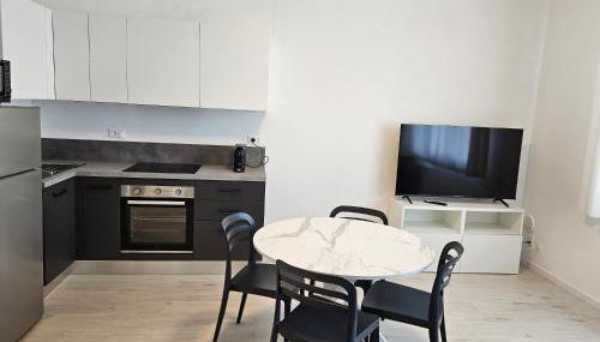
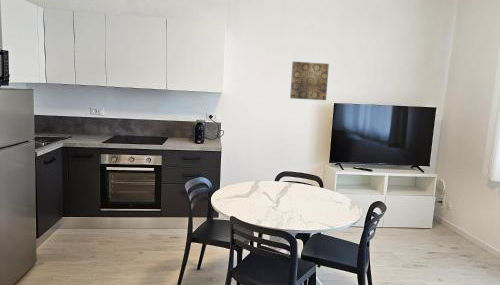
+ wall art [289,61,330,101]
